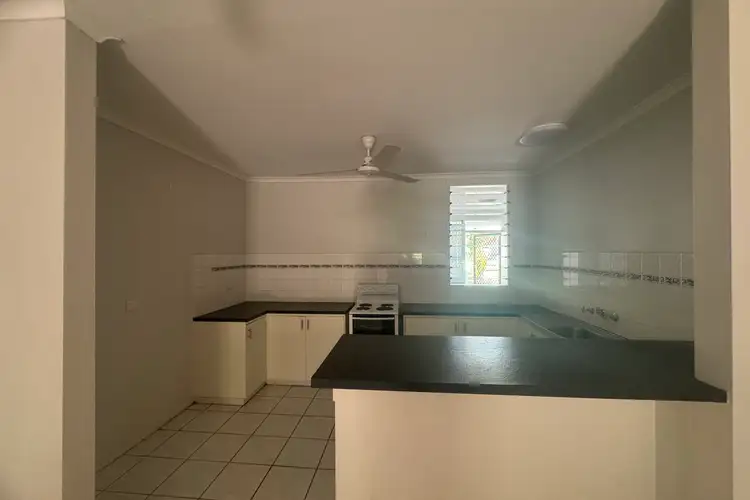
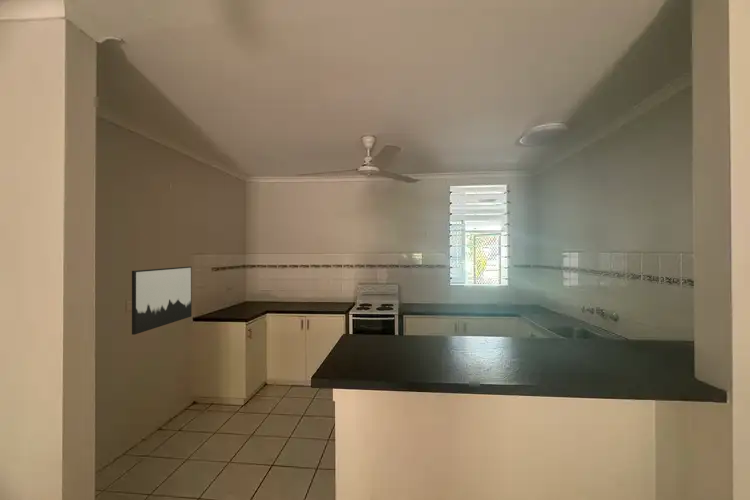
+ wall art [131,265,193,336]
